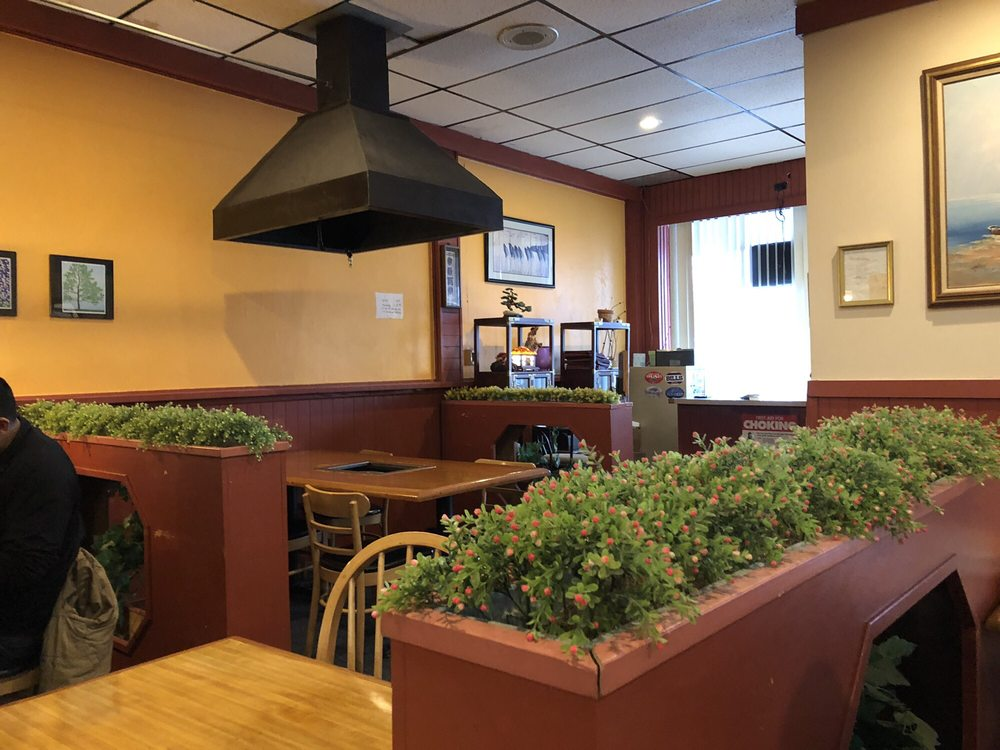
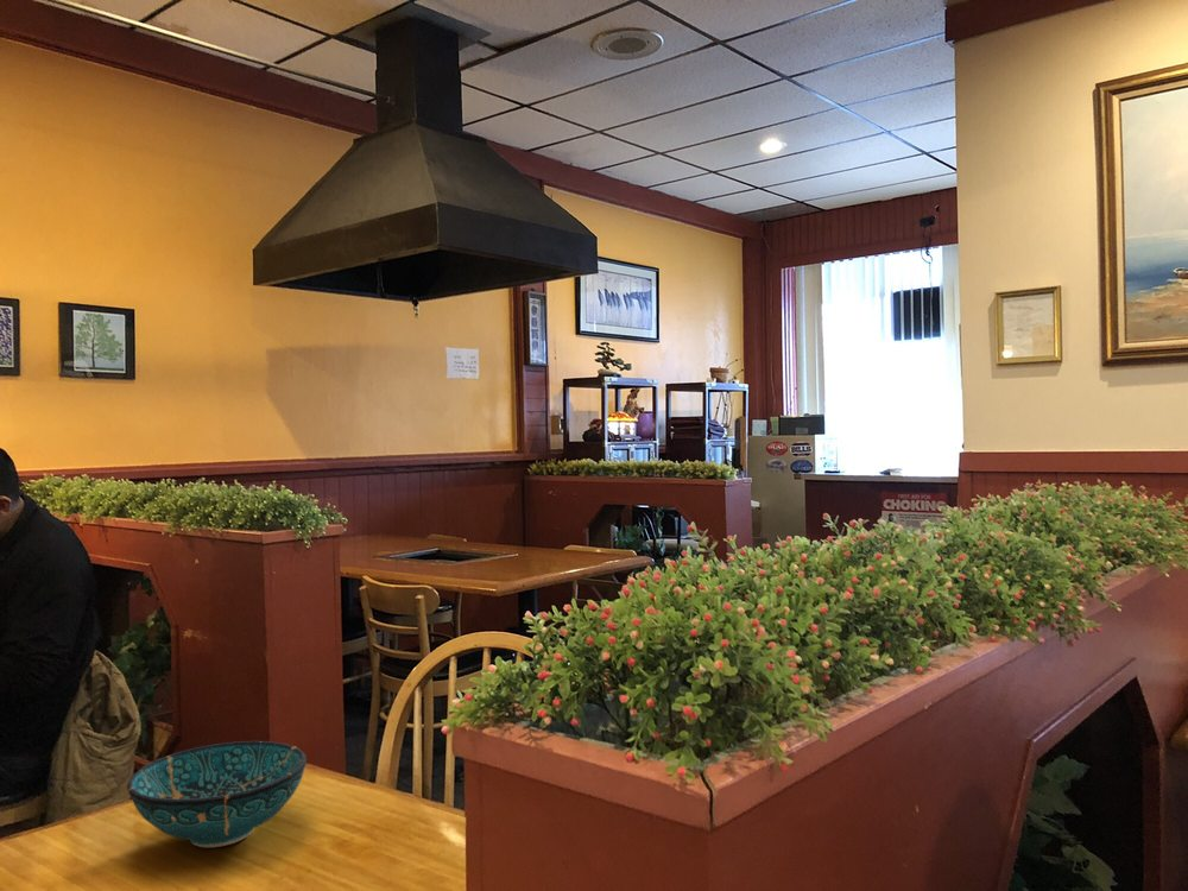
+ decorative bowl [126,740,308,848]
